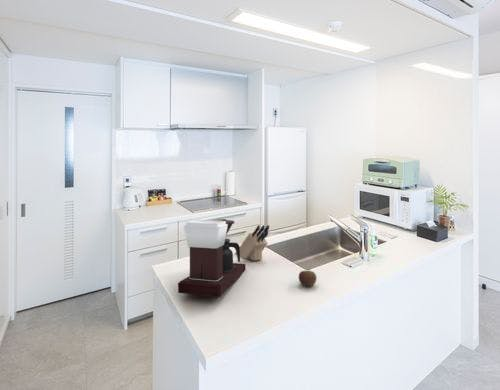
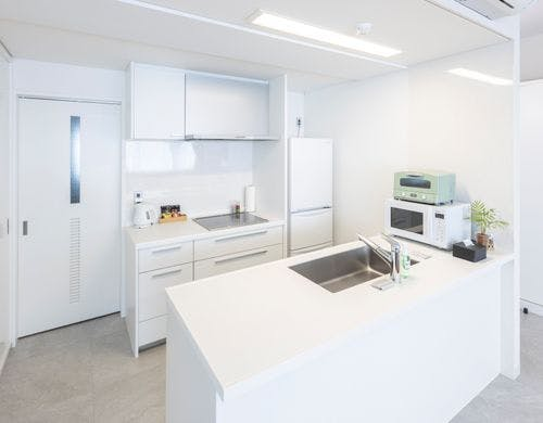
- knife block [234,224,270,262]
- apple [298,267,318,287]
- coffee maker [177,218,247,298]
